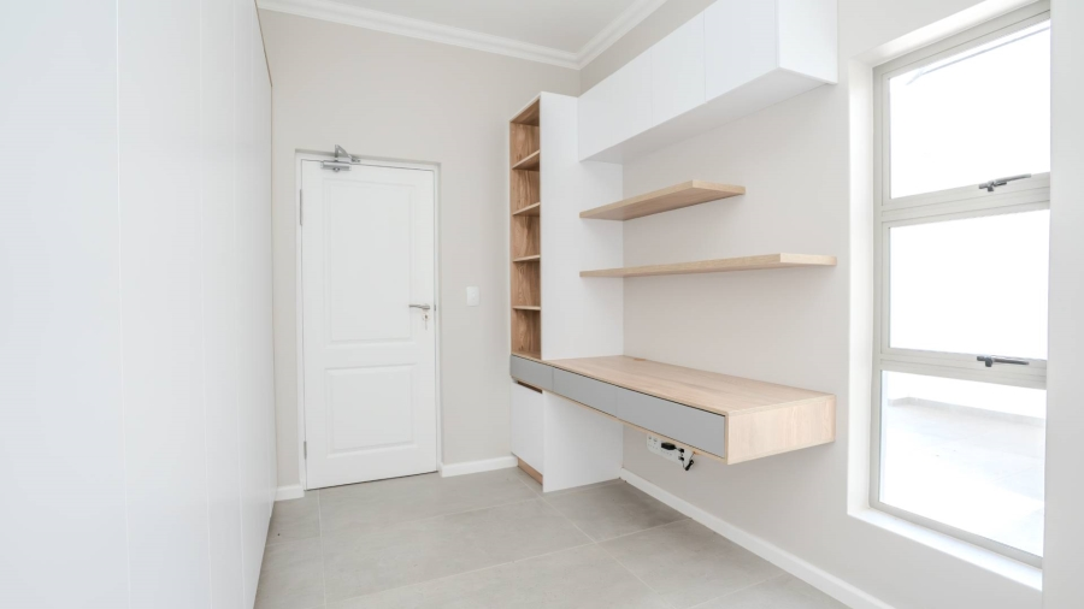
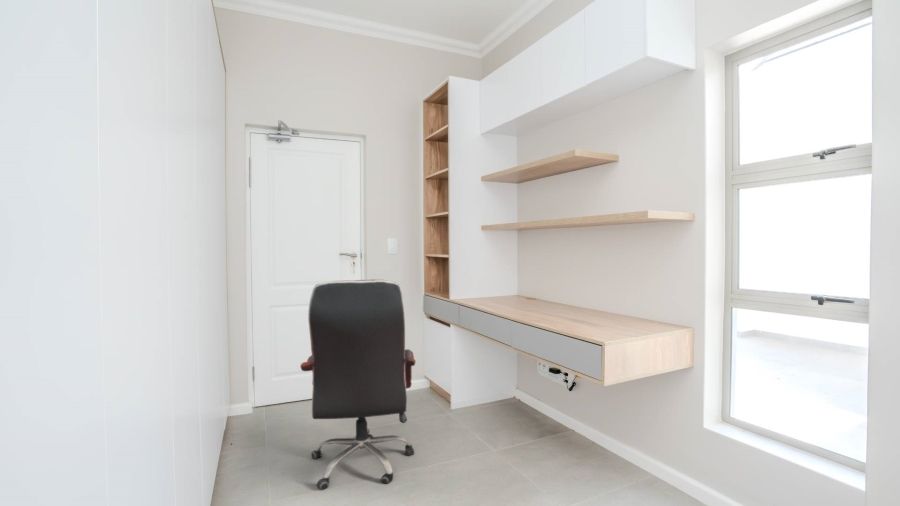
+ office chair [299,279,417,491]
